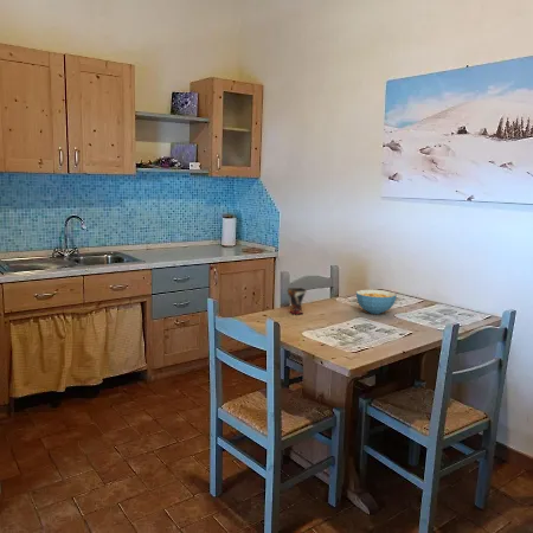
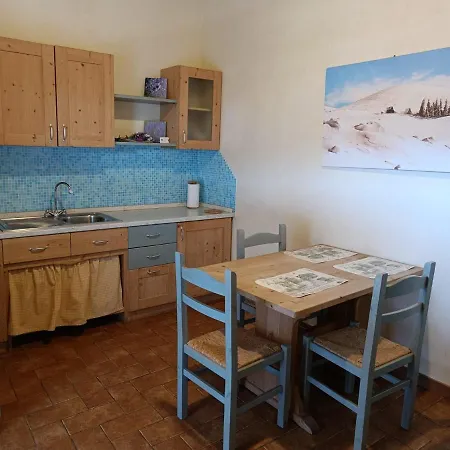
- cereal bowl [355,289,398,315]
- cup [287,287,308,315]
